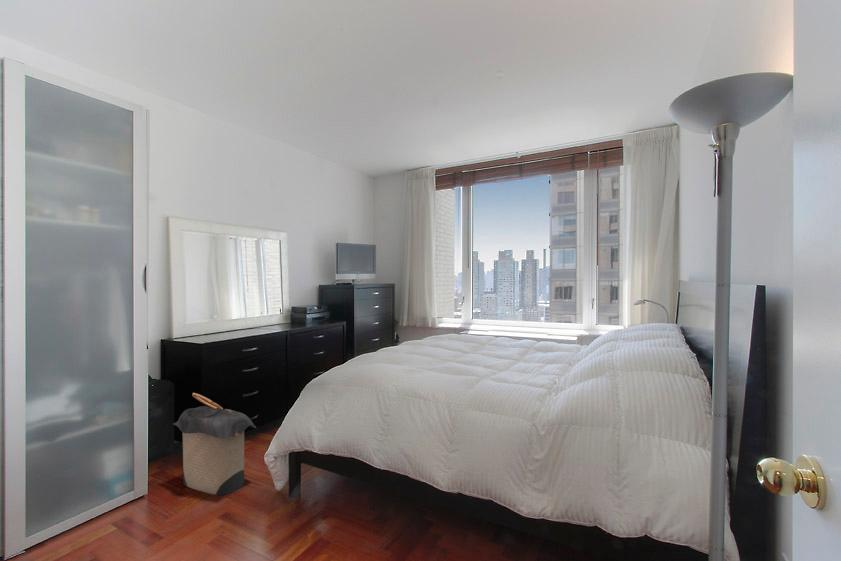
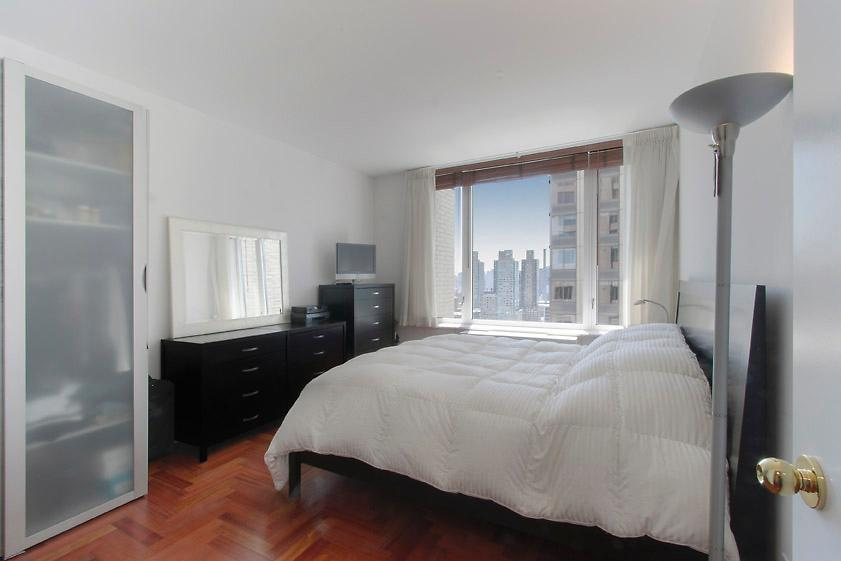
- laundry hamper [173,392,257,496]
